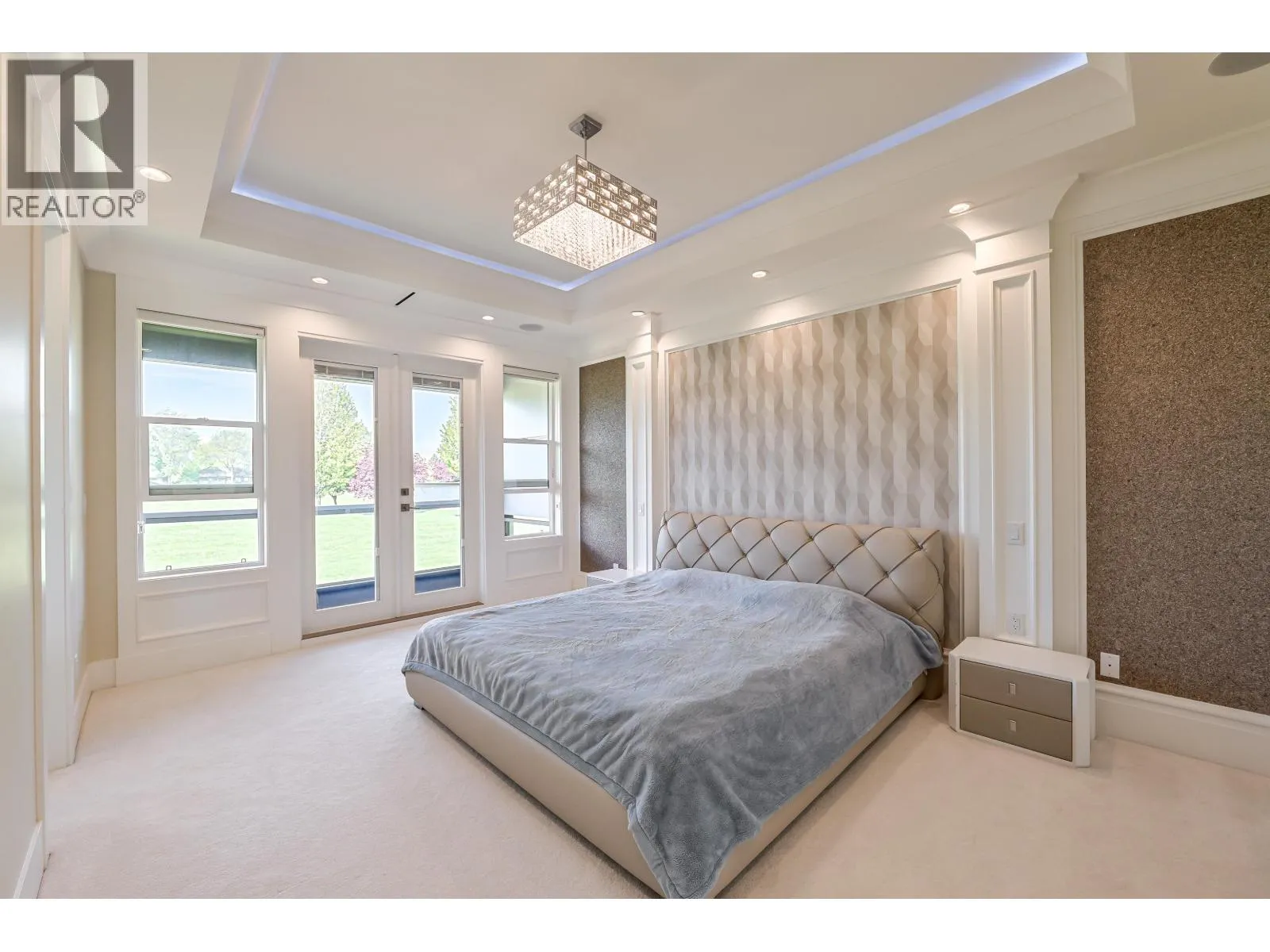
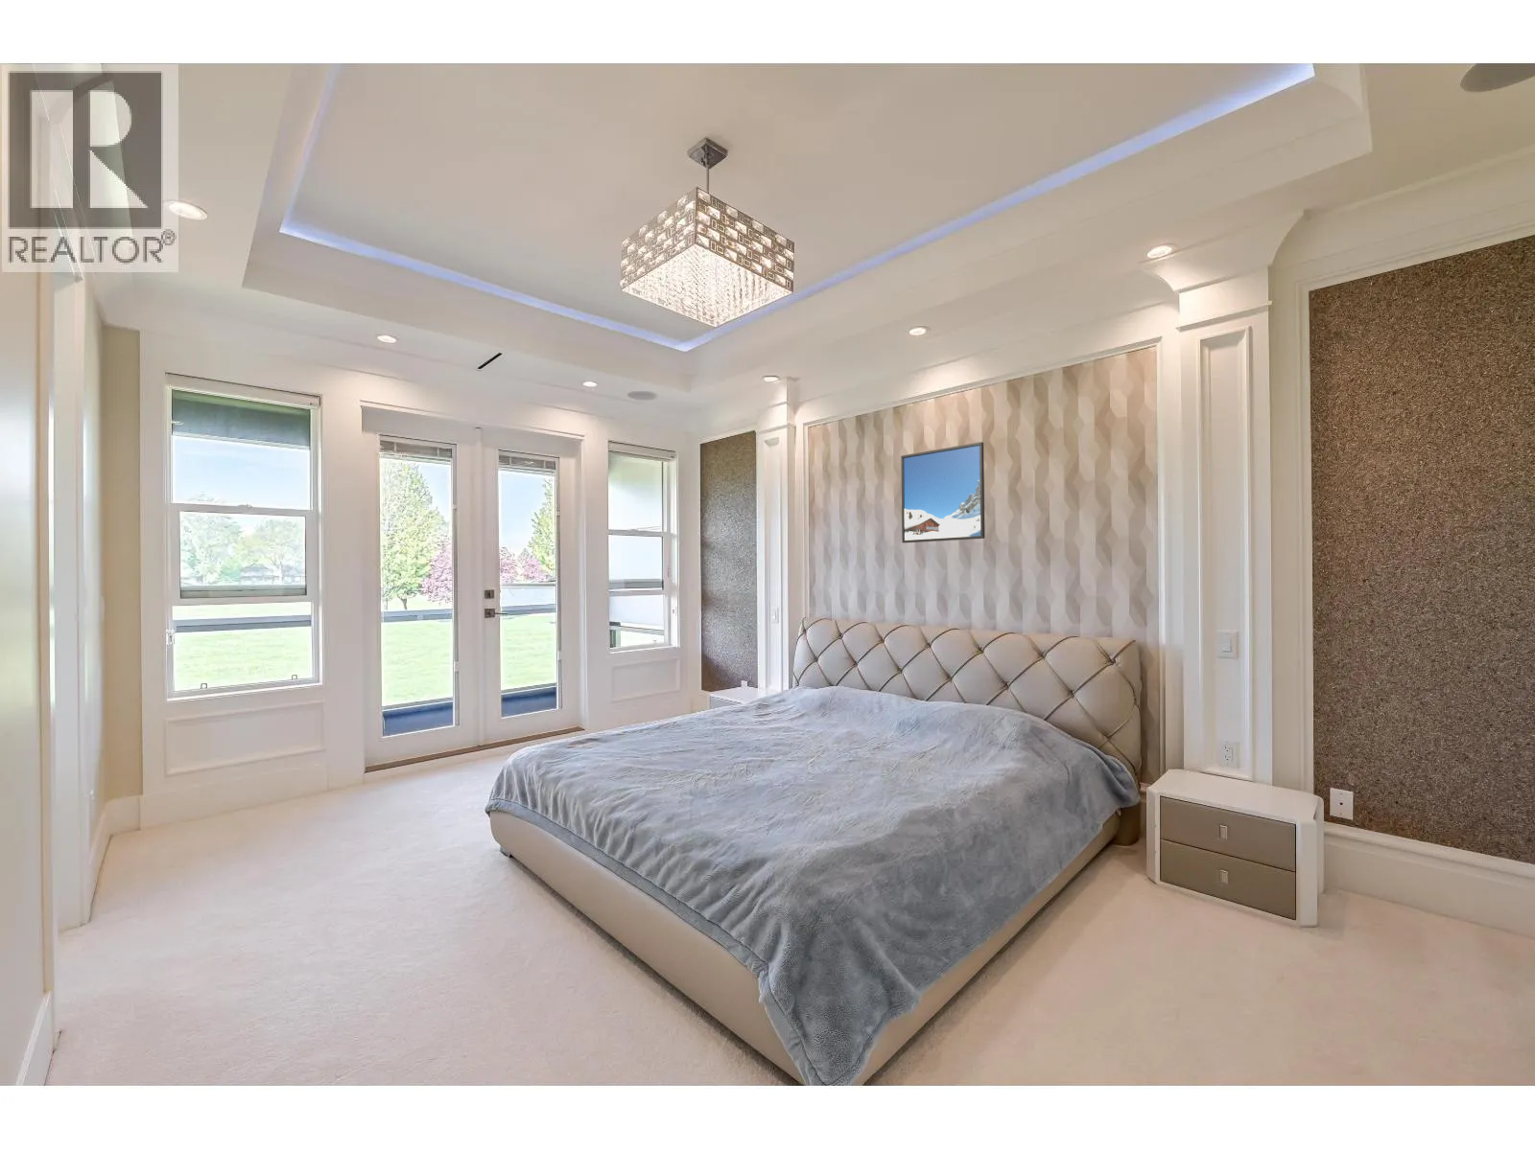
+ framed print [900,441,986,545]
